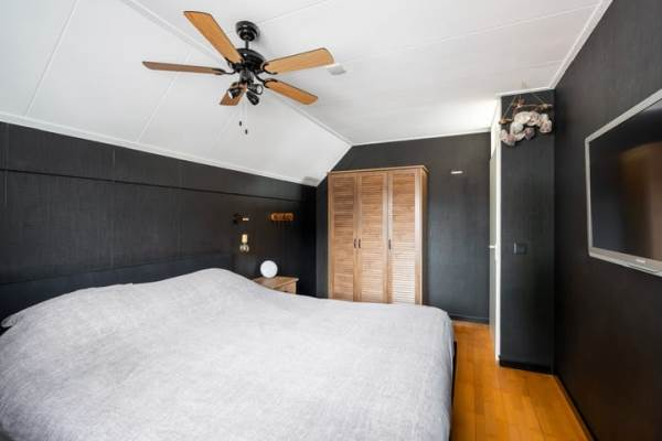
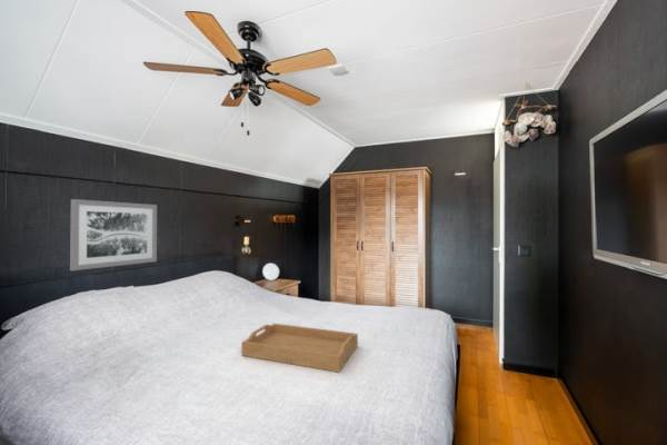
+ wall art [69,198,158,271]
+ serving tray [240,323,359,374]
